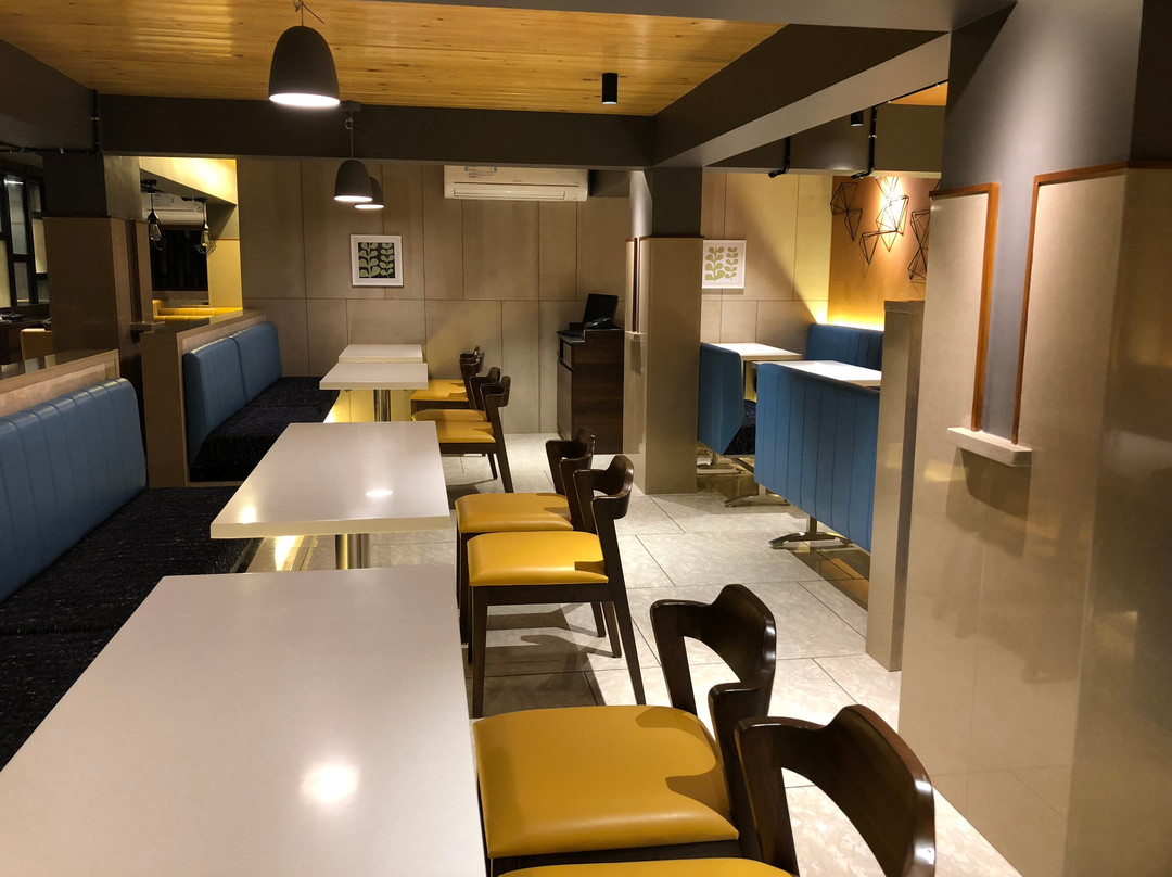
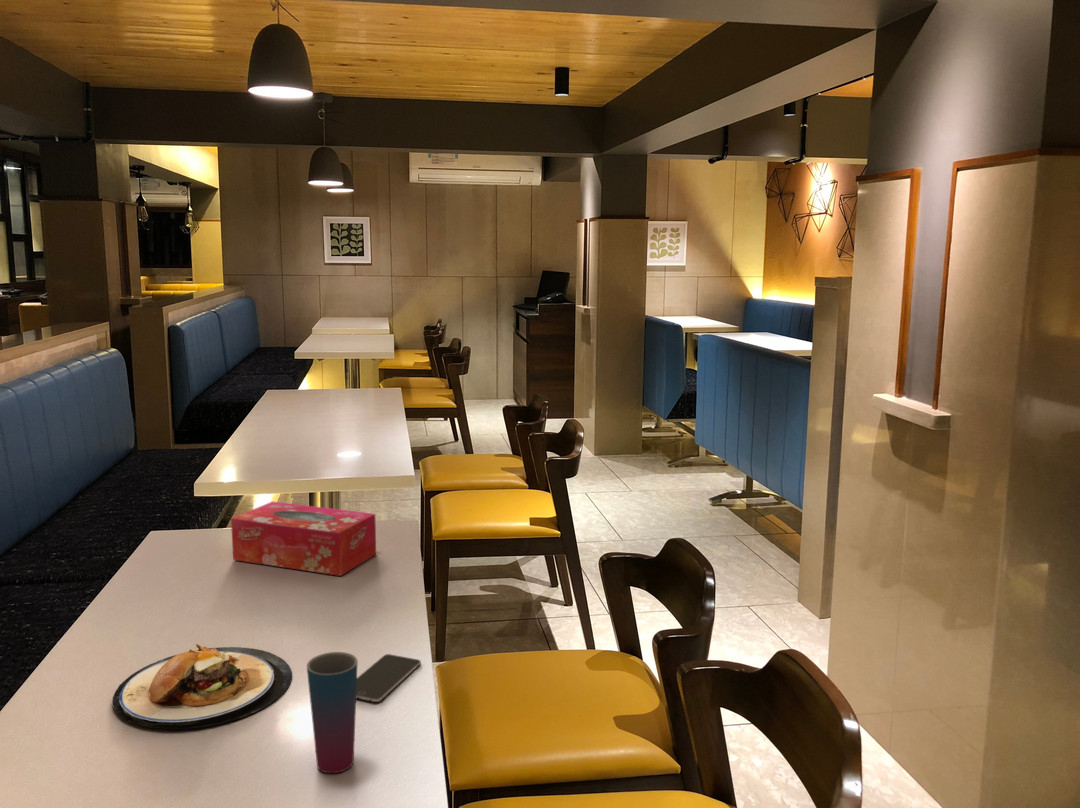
+ smartphone [356,653,422,703]
+ tissue box [230,500,377,577]
+ cup [306,651,359,774]
+ plate [111,643,293,730]
